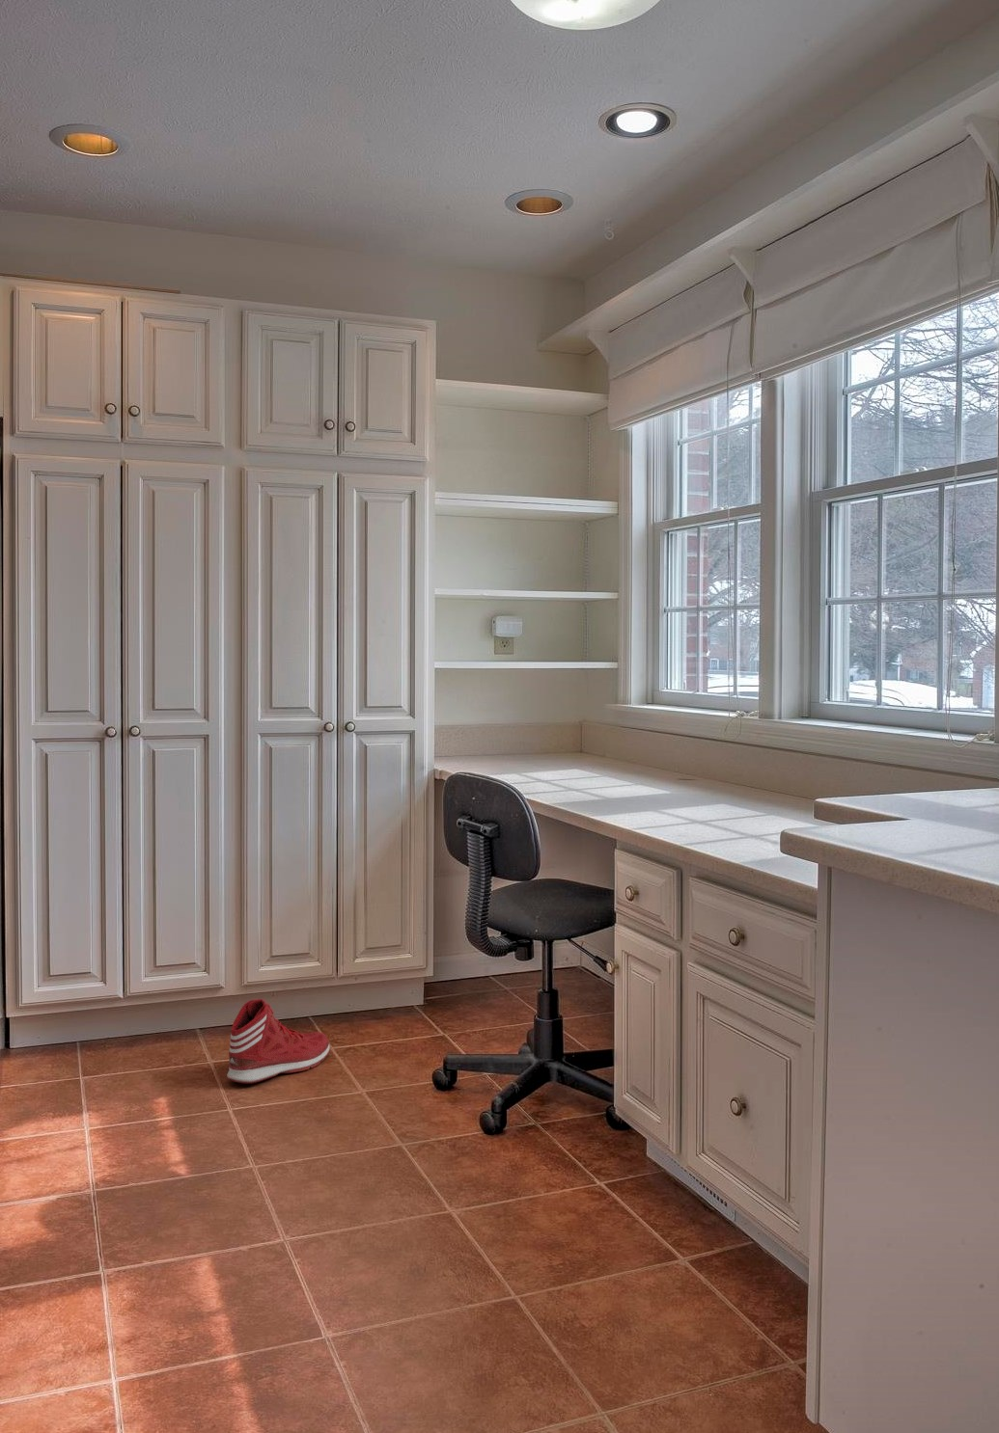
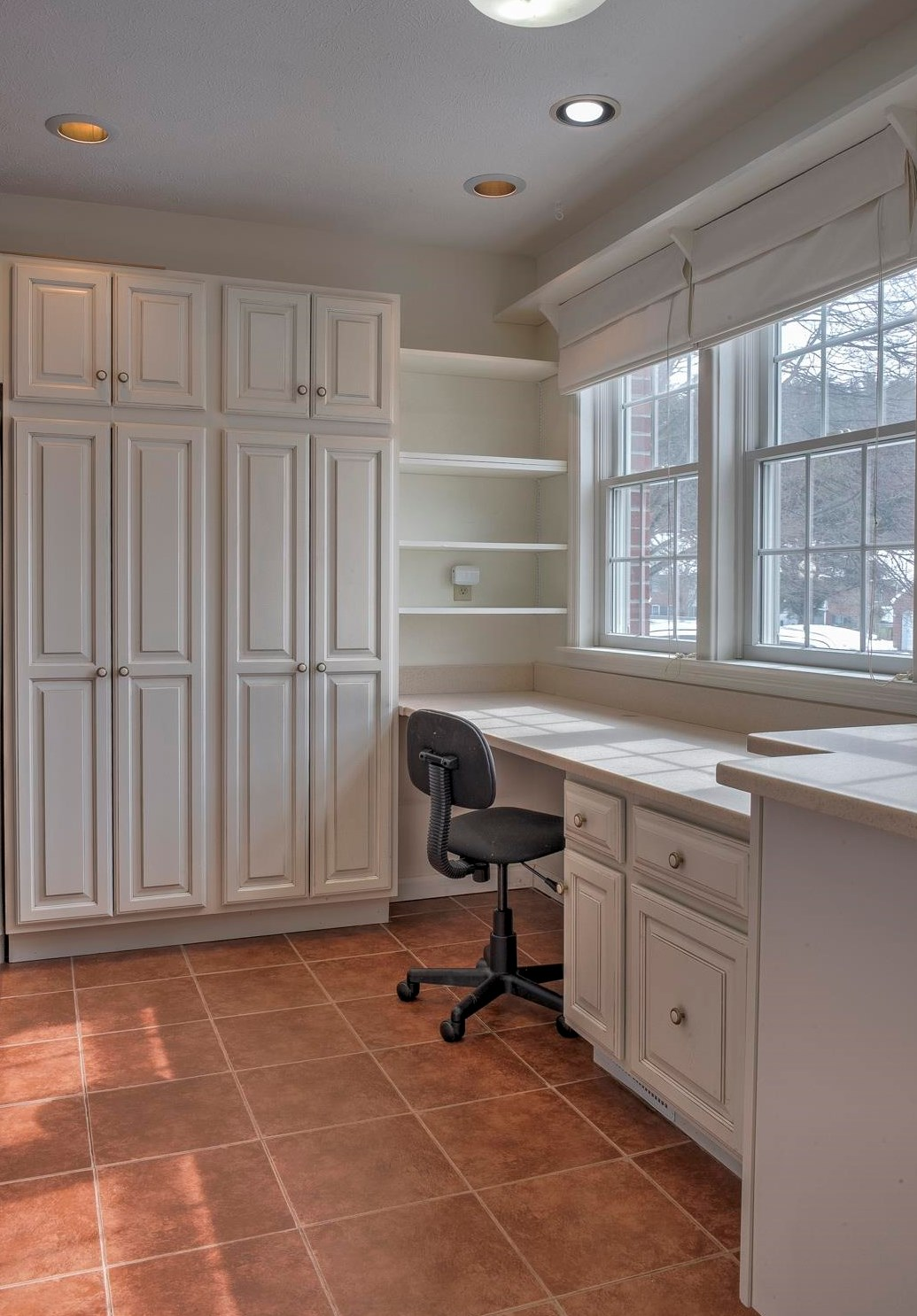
- sneaker [226,999,331,1085]
